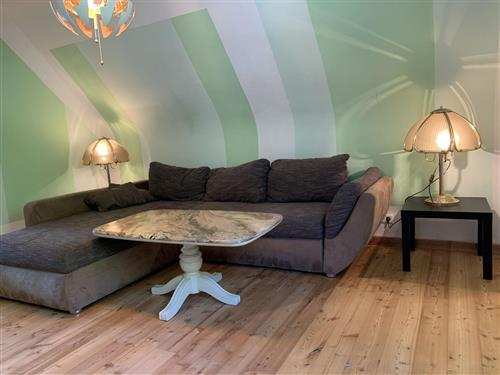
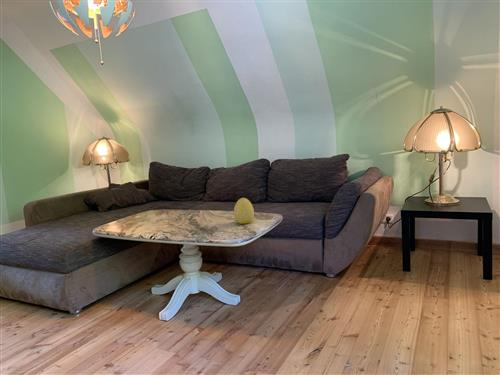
+ decorative egg [233,197,255,225]
